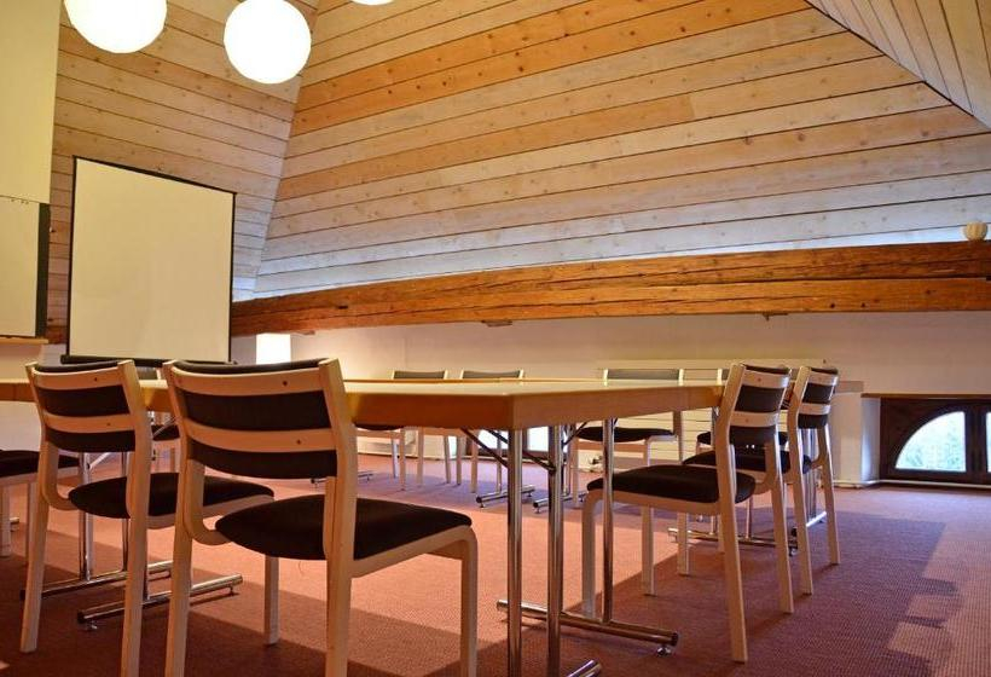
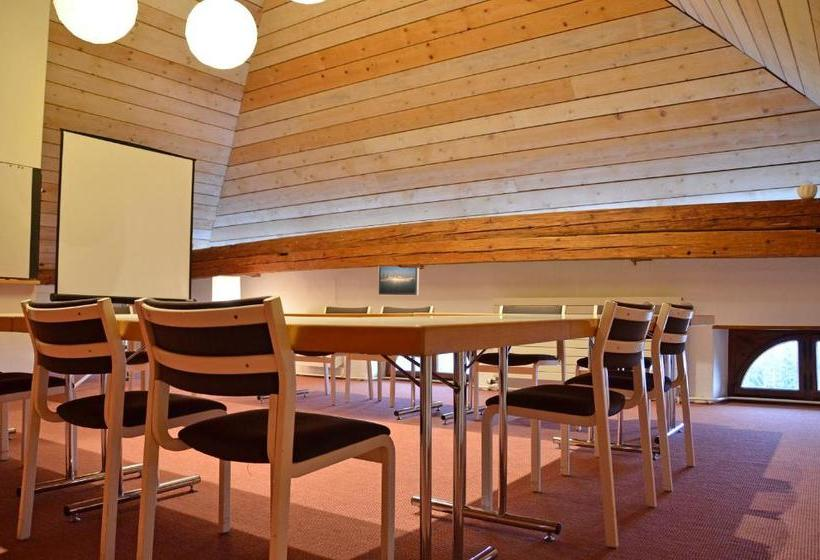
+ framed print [377,266,420,297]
